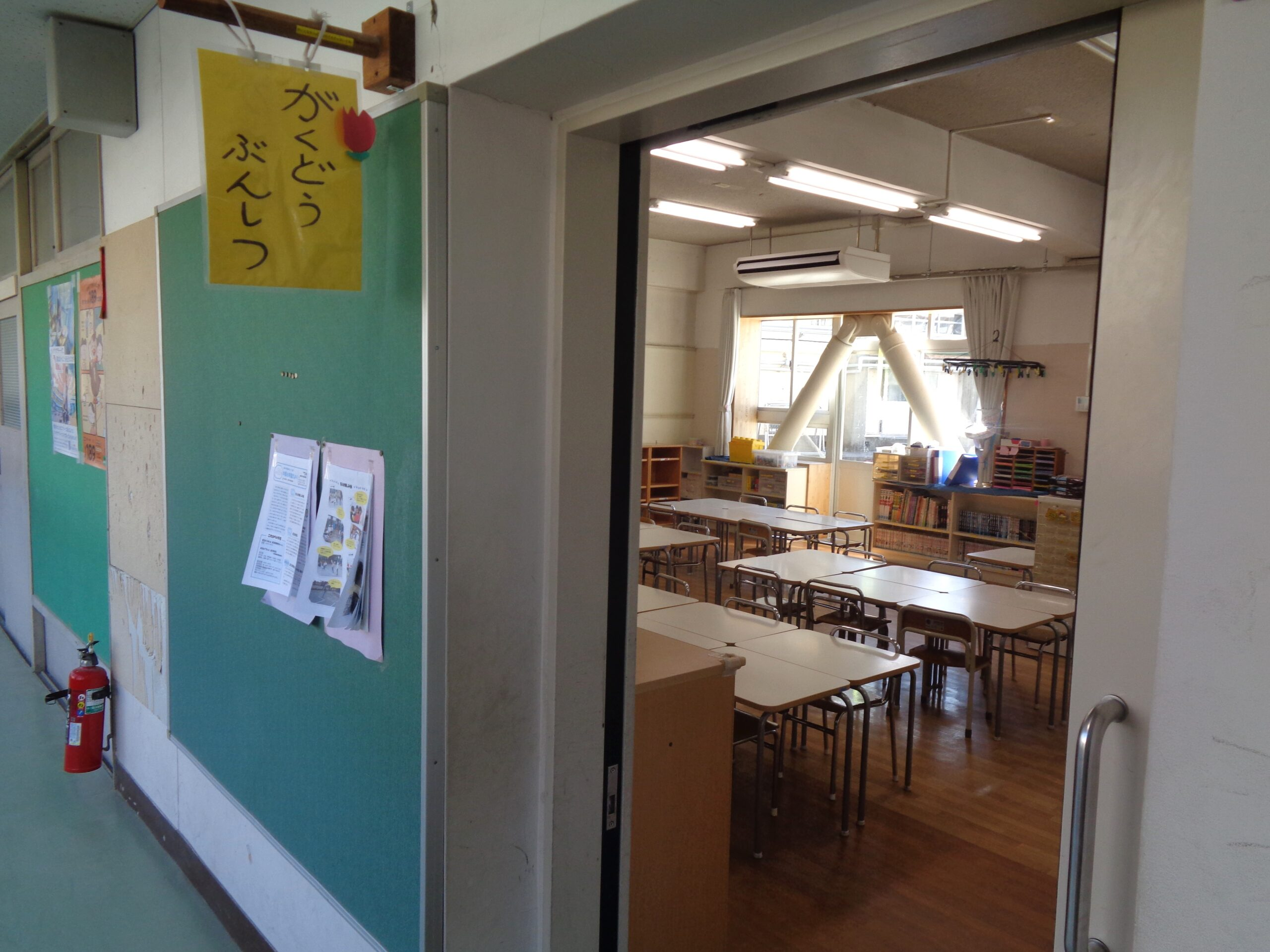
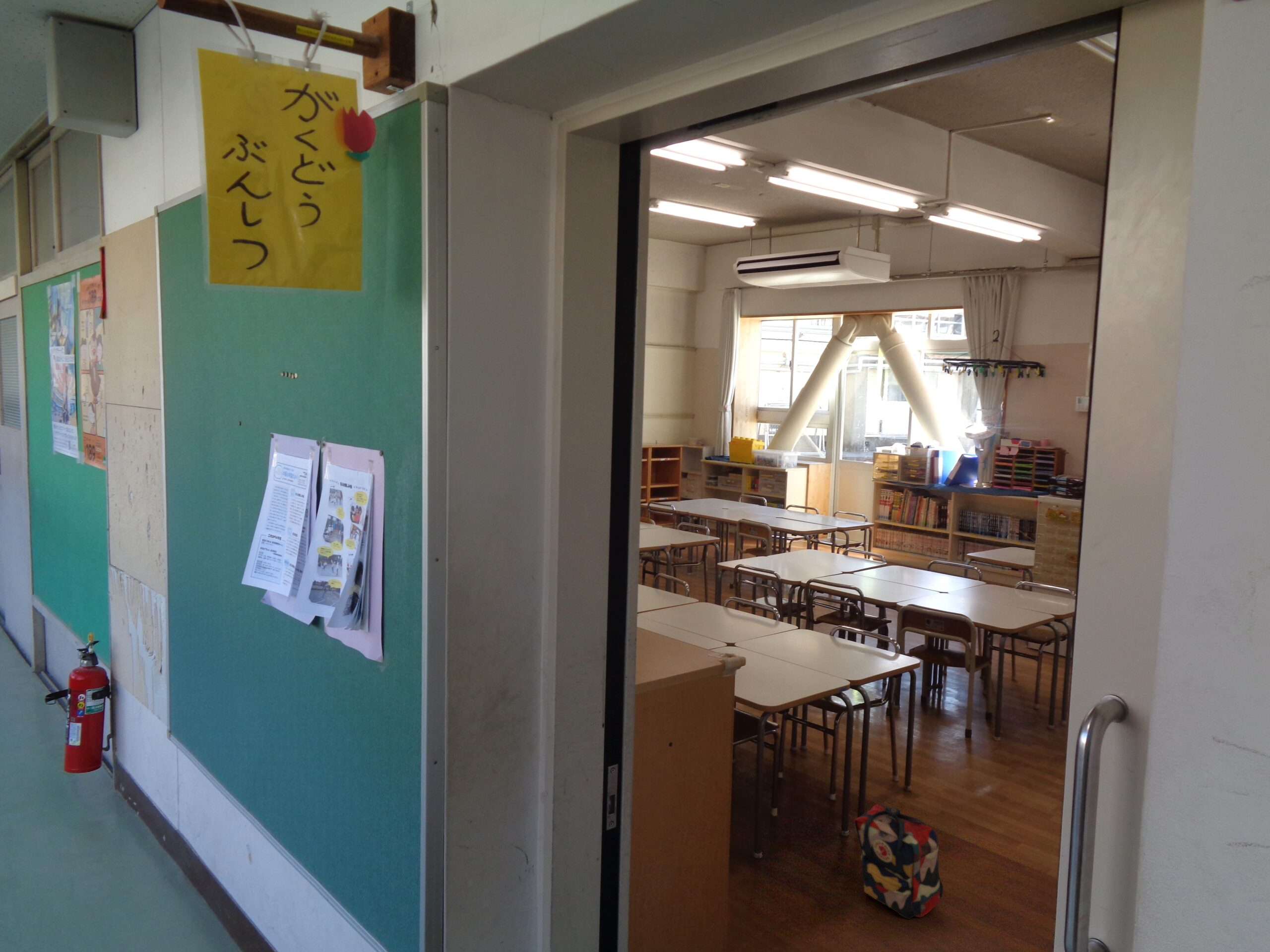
+ backpack [853,804,944,920]
